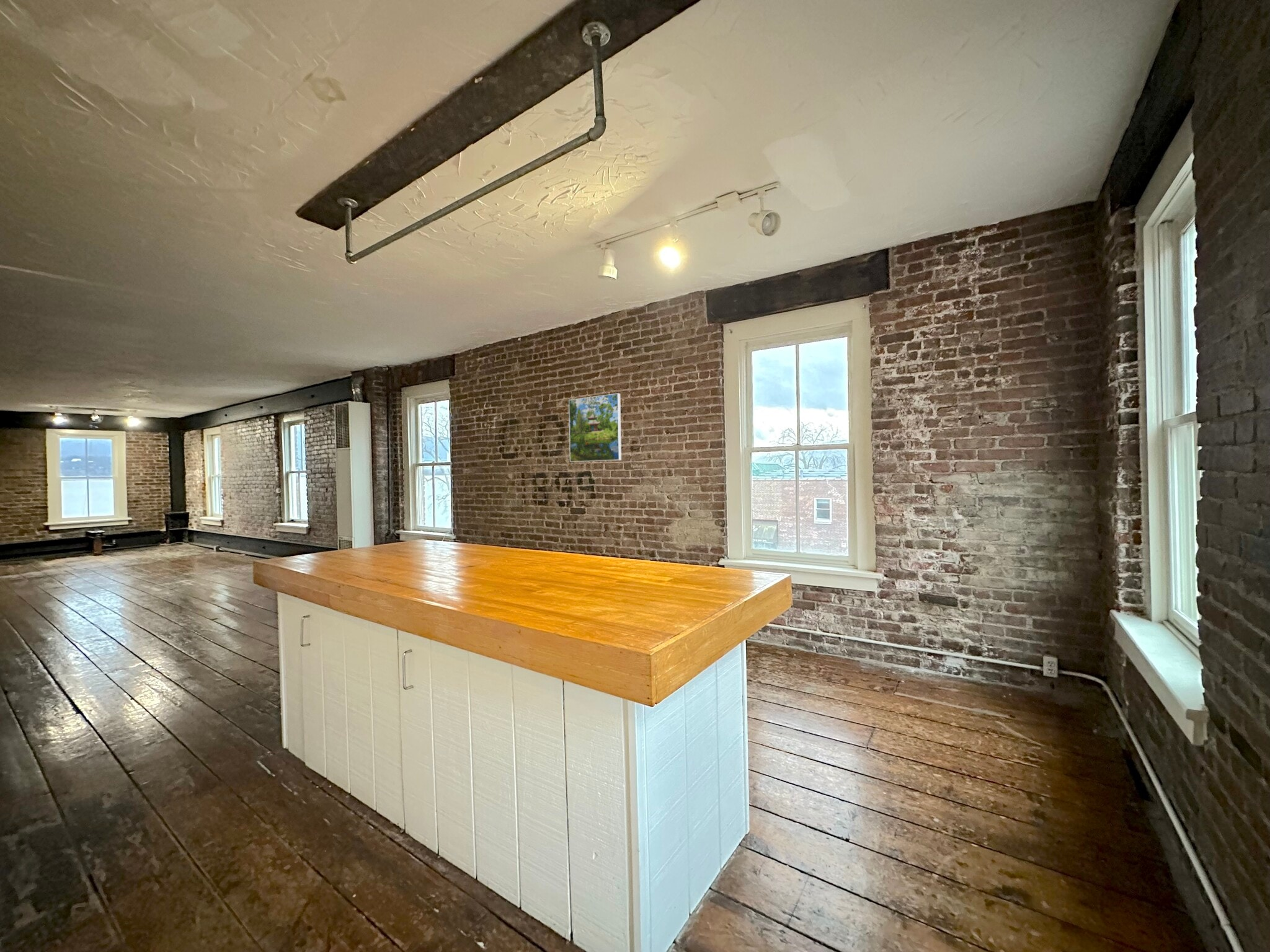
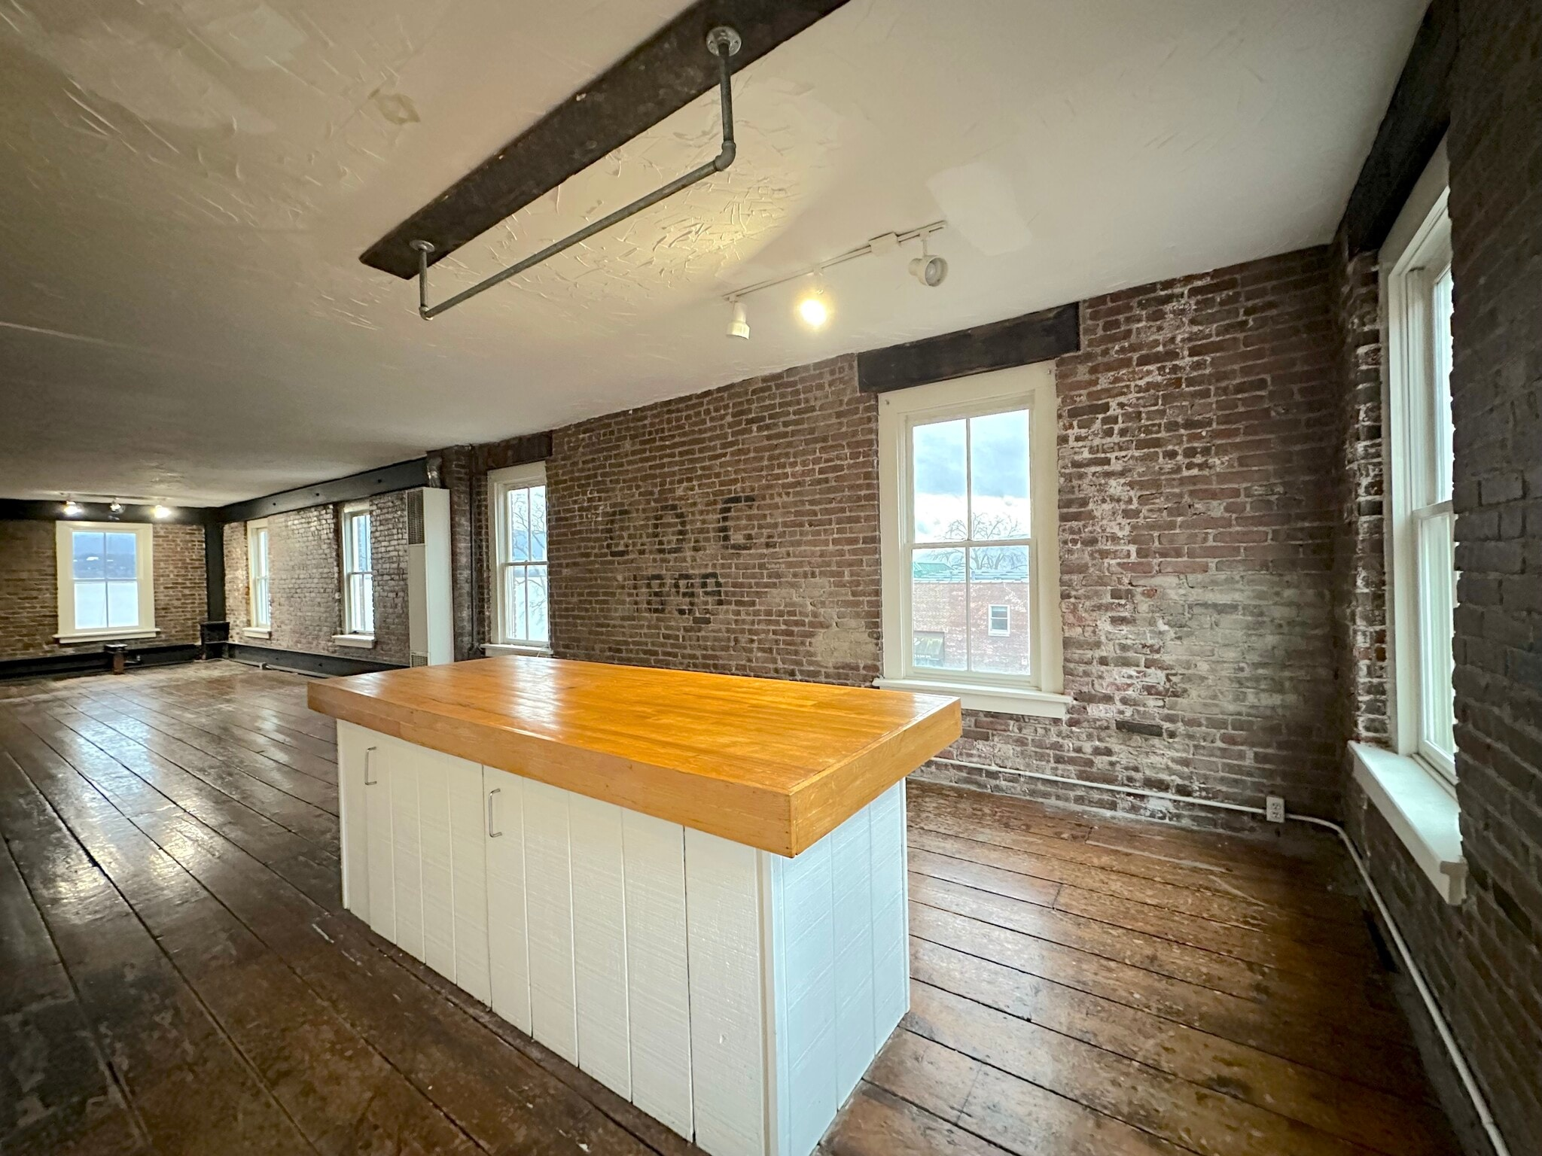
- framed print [568,393,622,462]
